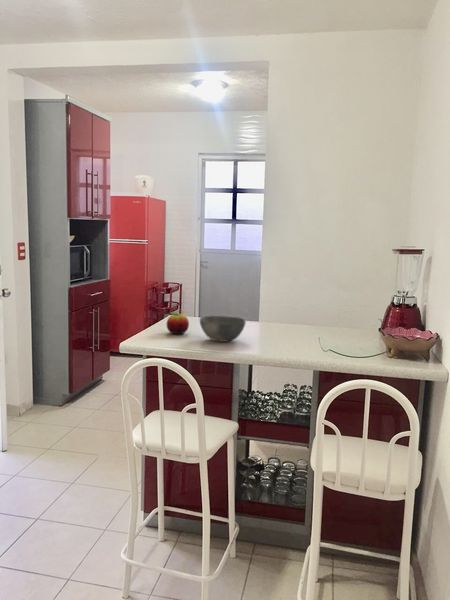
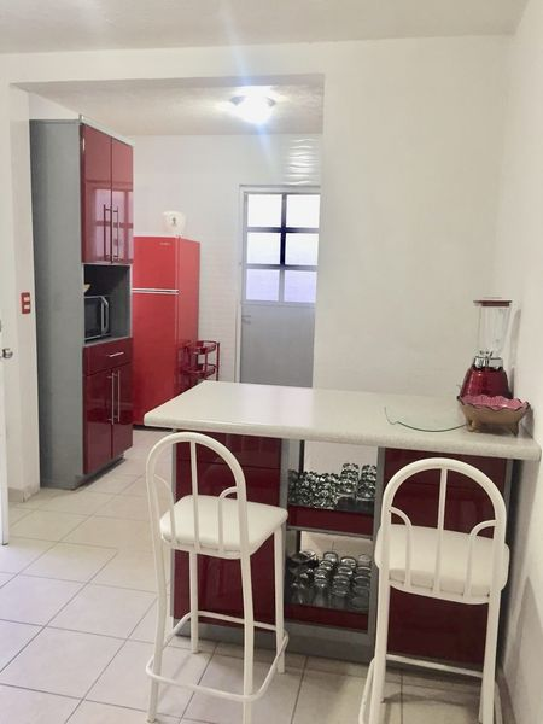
- bowl [199,315,247,343]
- fruit [166,311,190,335]
